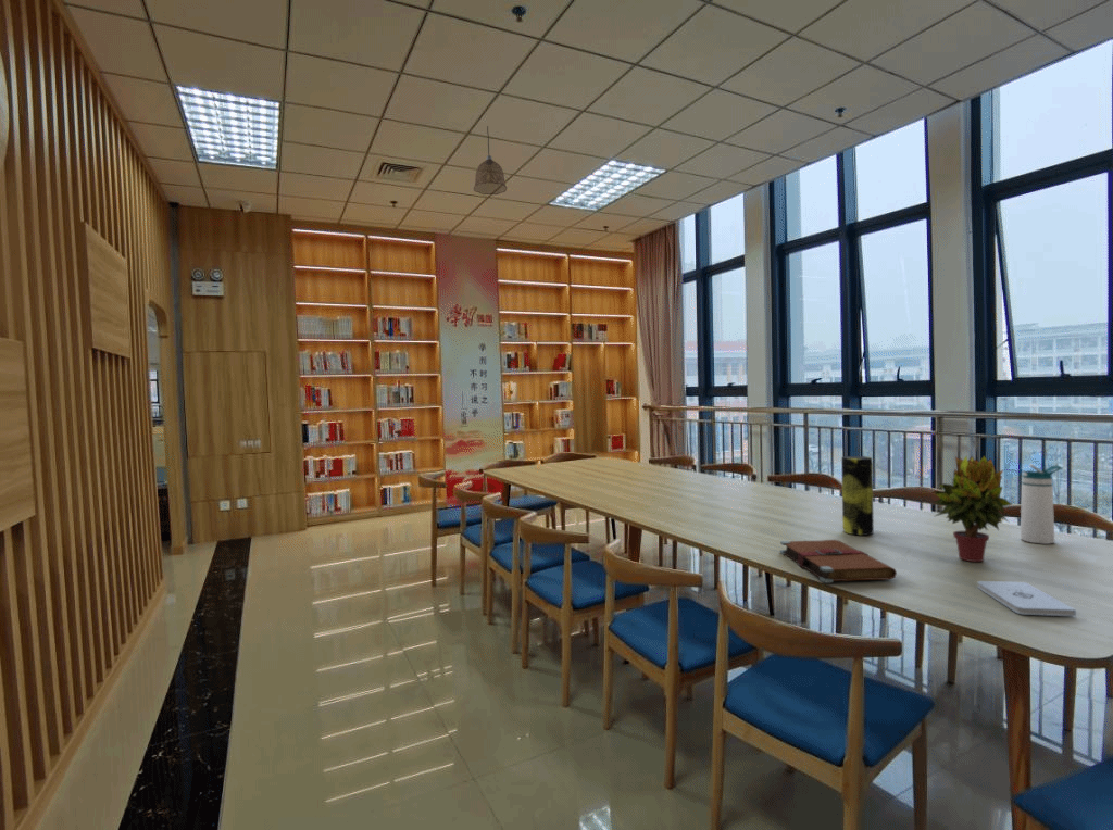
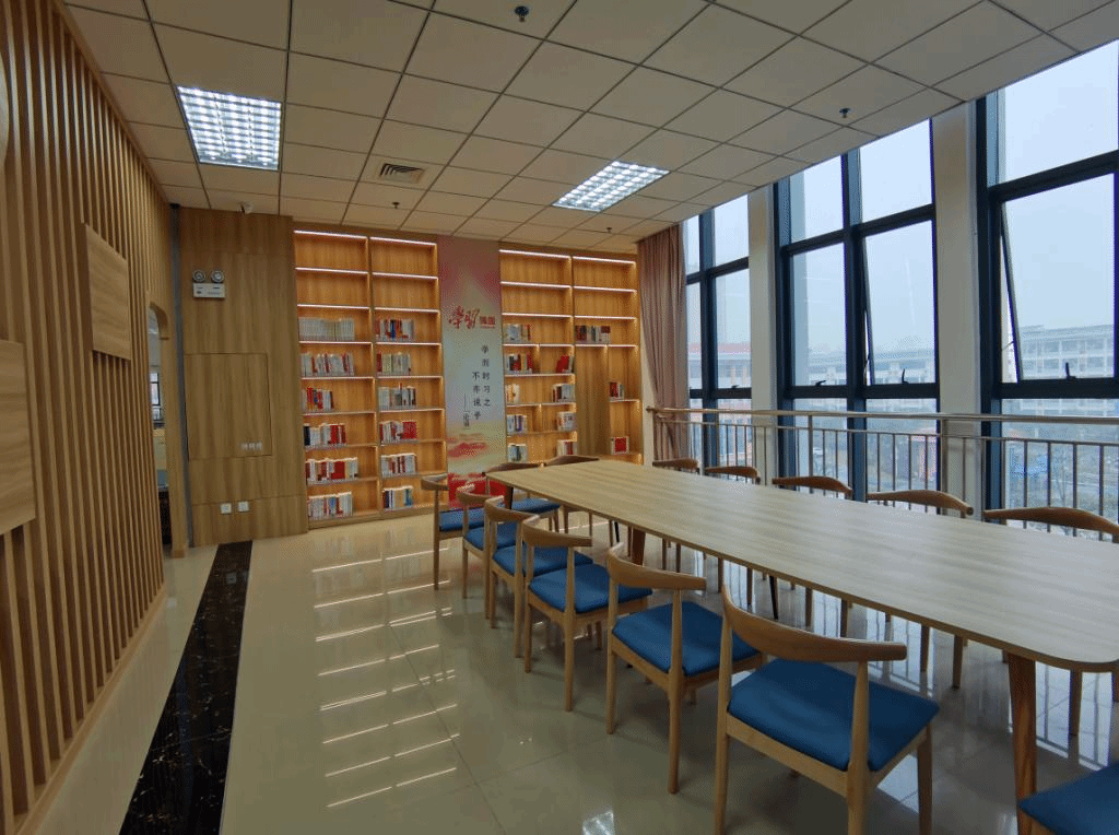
- book [779,539,898,583]
- potted plant [931,454,1013,563]
- pendant lamp [473,125,508,196]
- notepad [977,580,1077,617]
- water bottle [1020,463,1064,545]
- vase [840,455,875,537]
